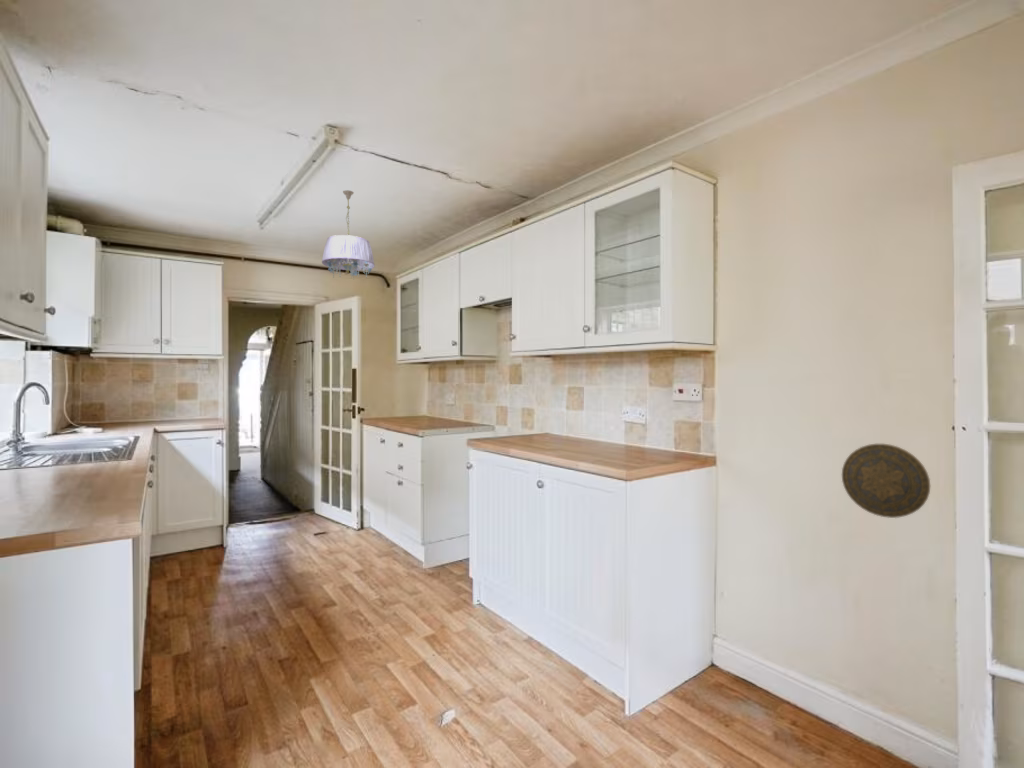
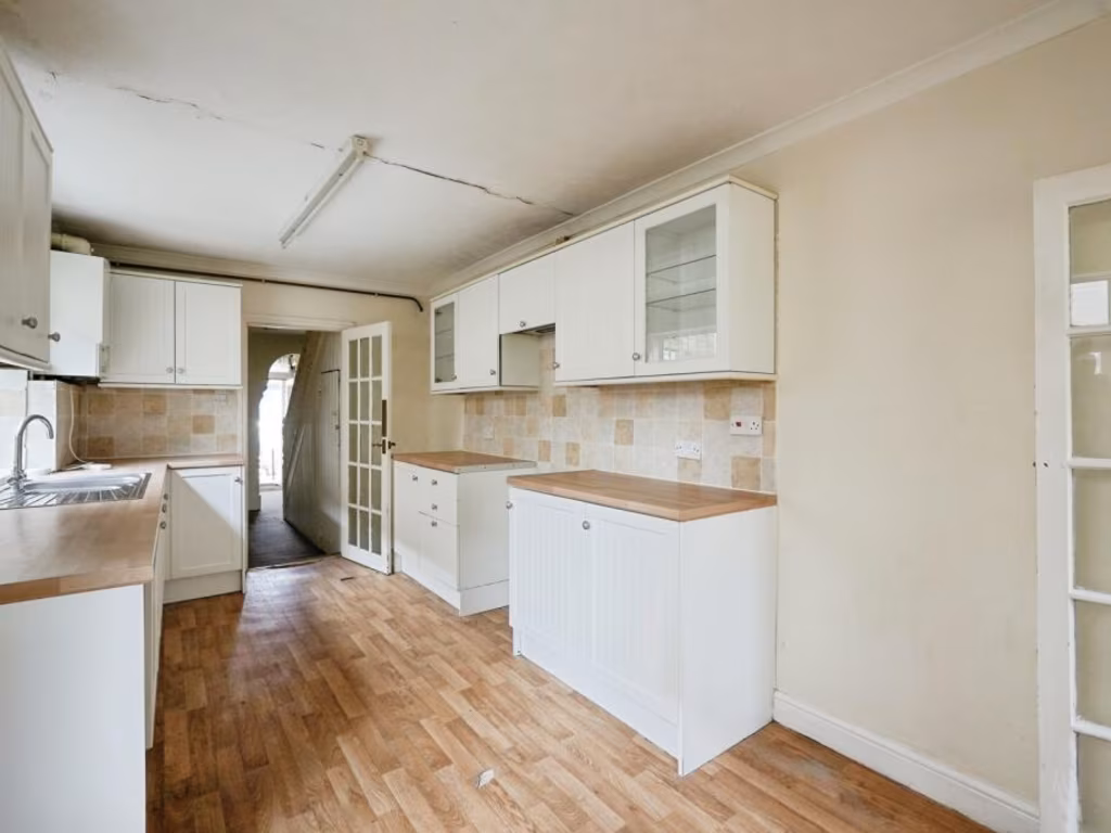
- decorative plate [841,443,931,519]
- ceiling light fixture [321,189,376,279]
